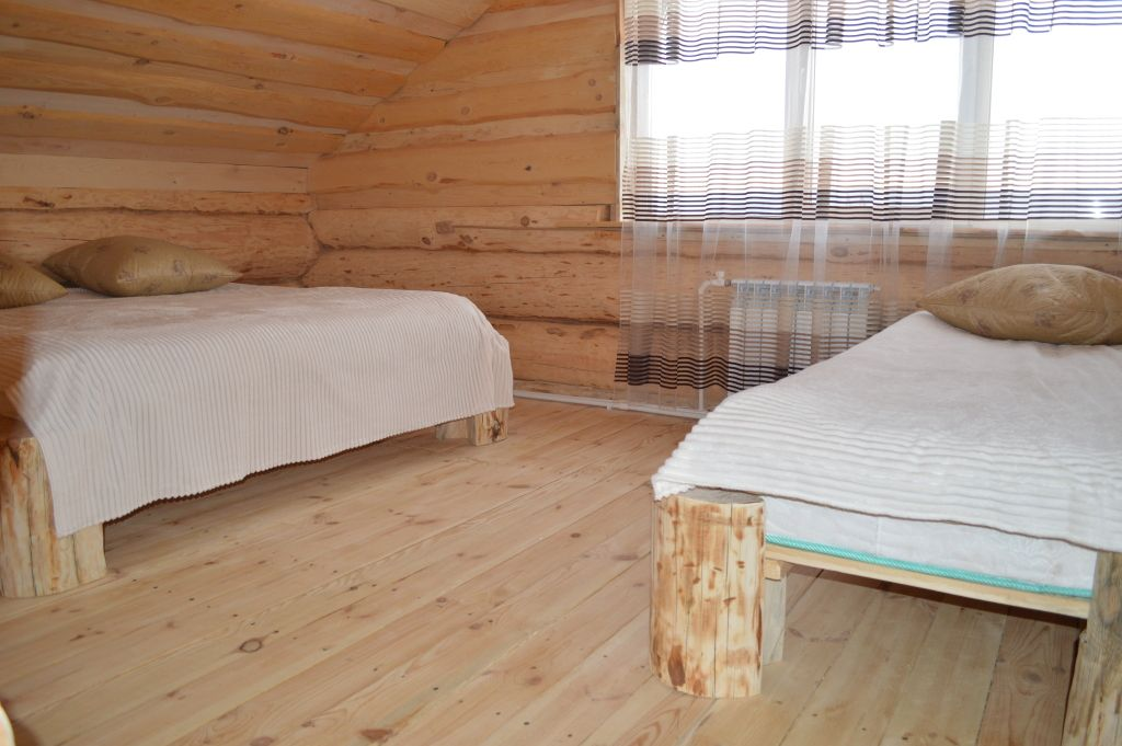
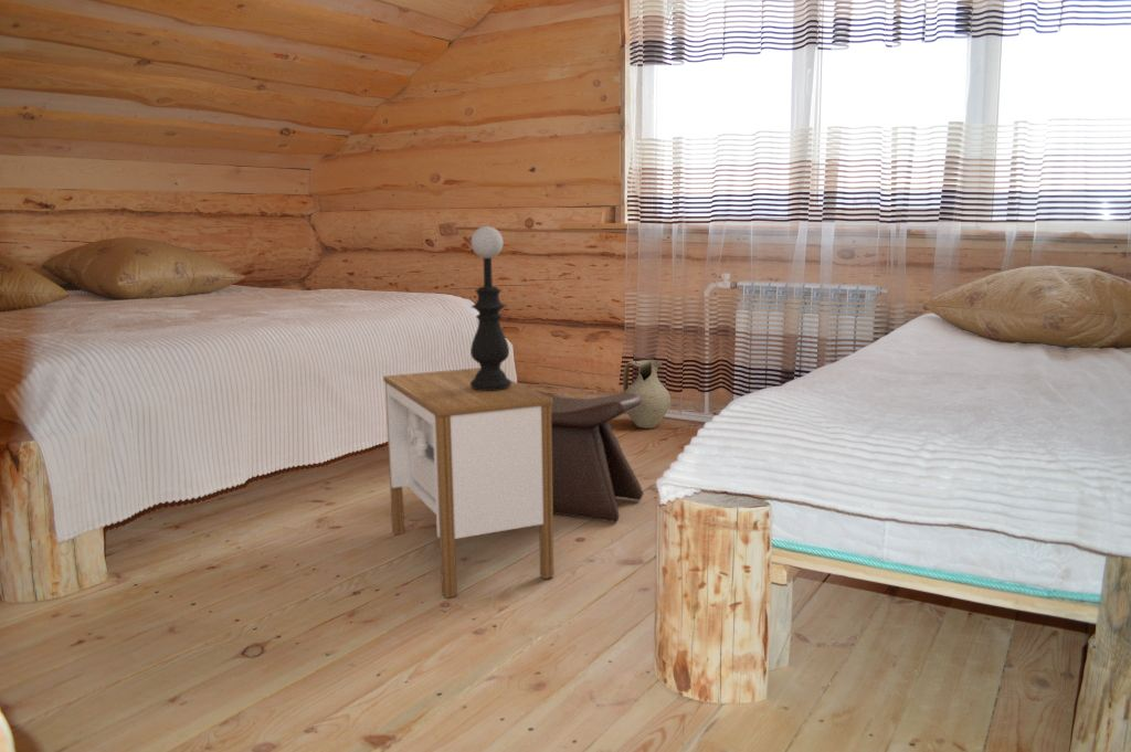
+ stool [531,388,644,522]
+ table lamp [469,225,511,390]
+ nightstand [382,367,554,600]
+ ceramic jug [622,359,672,430]
